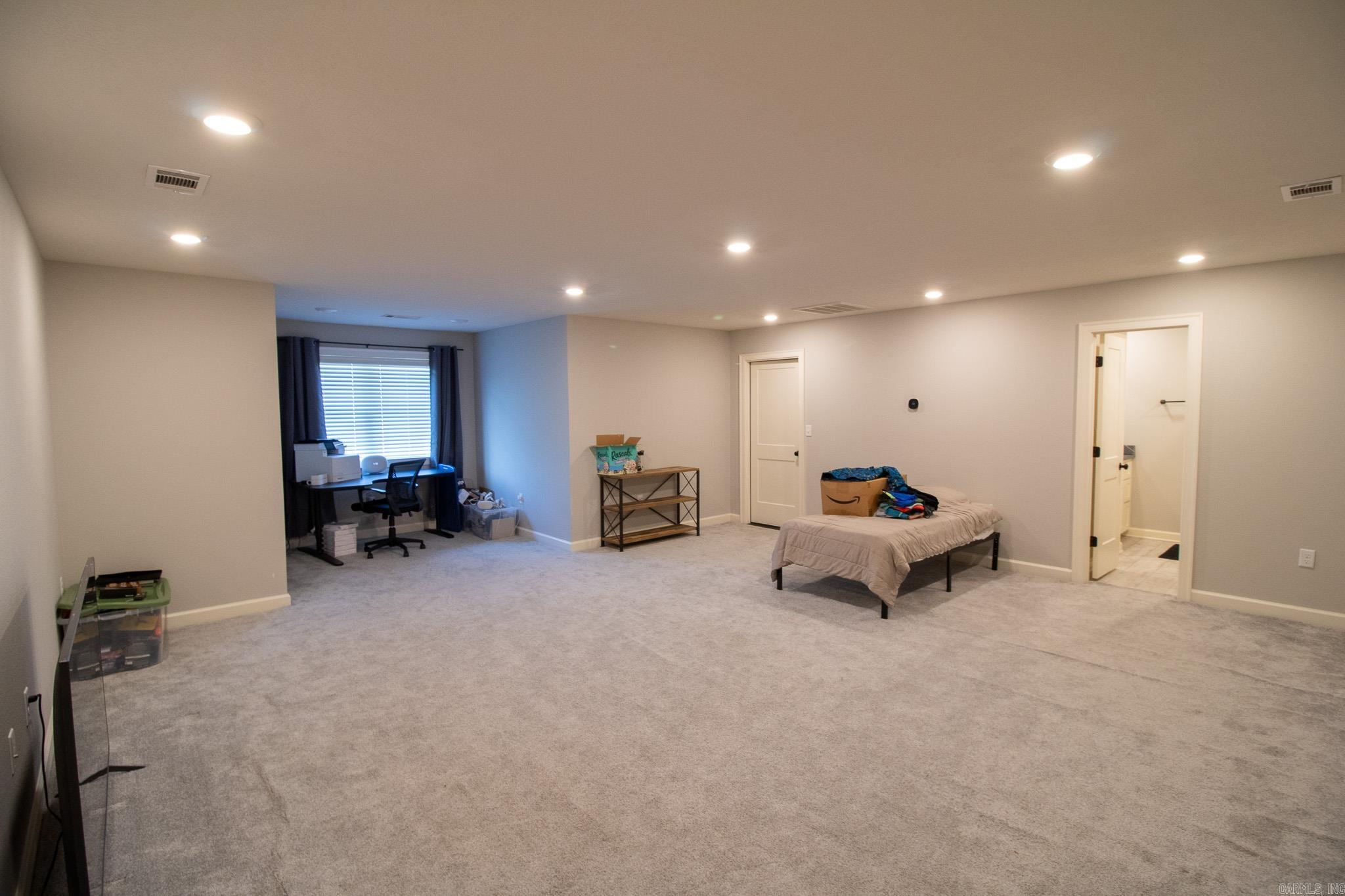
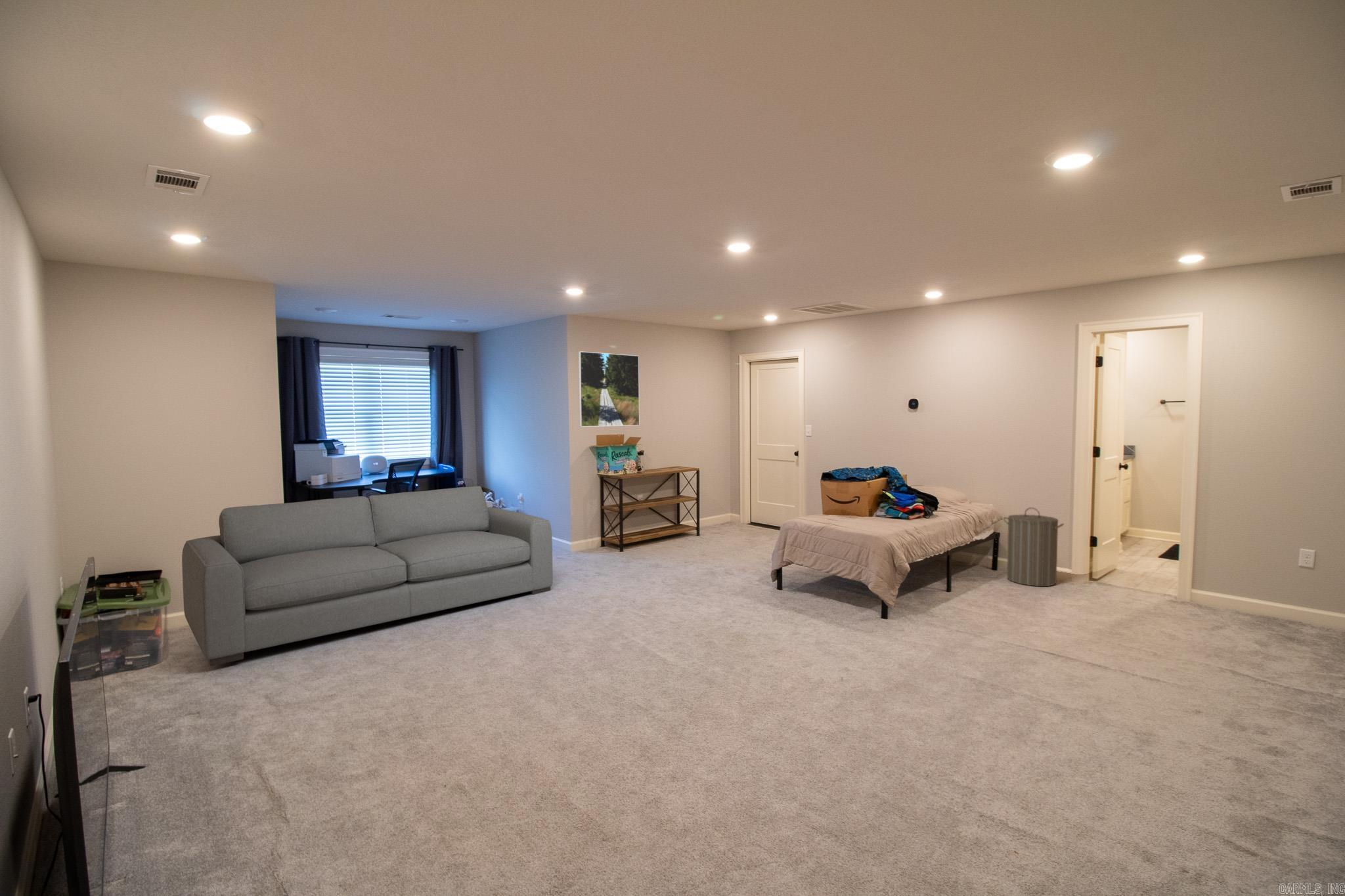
+ laundry hamper [1003,507,1065,587]
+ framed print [578,351,640,427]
+ sofa [181,486,554,667]
